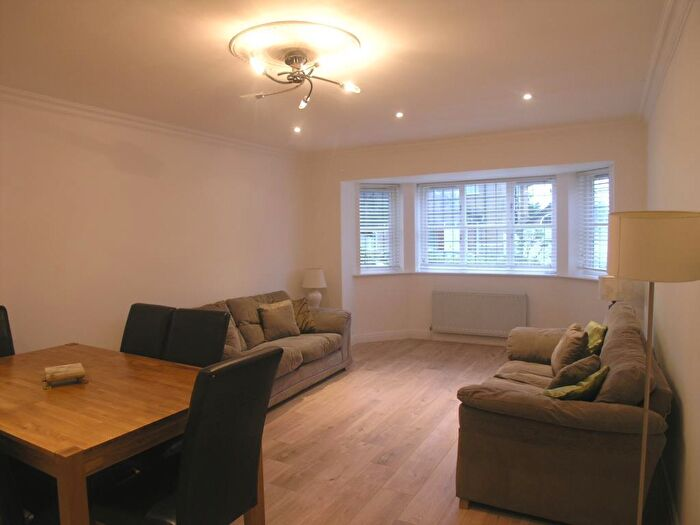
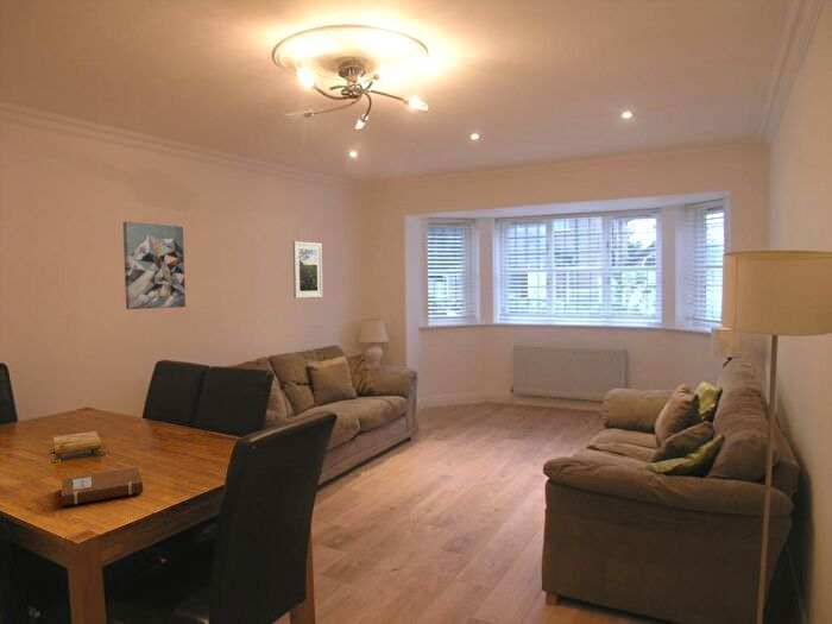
+ notebook [56,466,144,508]
+ wall art [122,220,187,310]
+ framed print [291,240,323,300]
